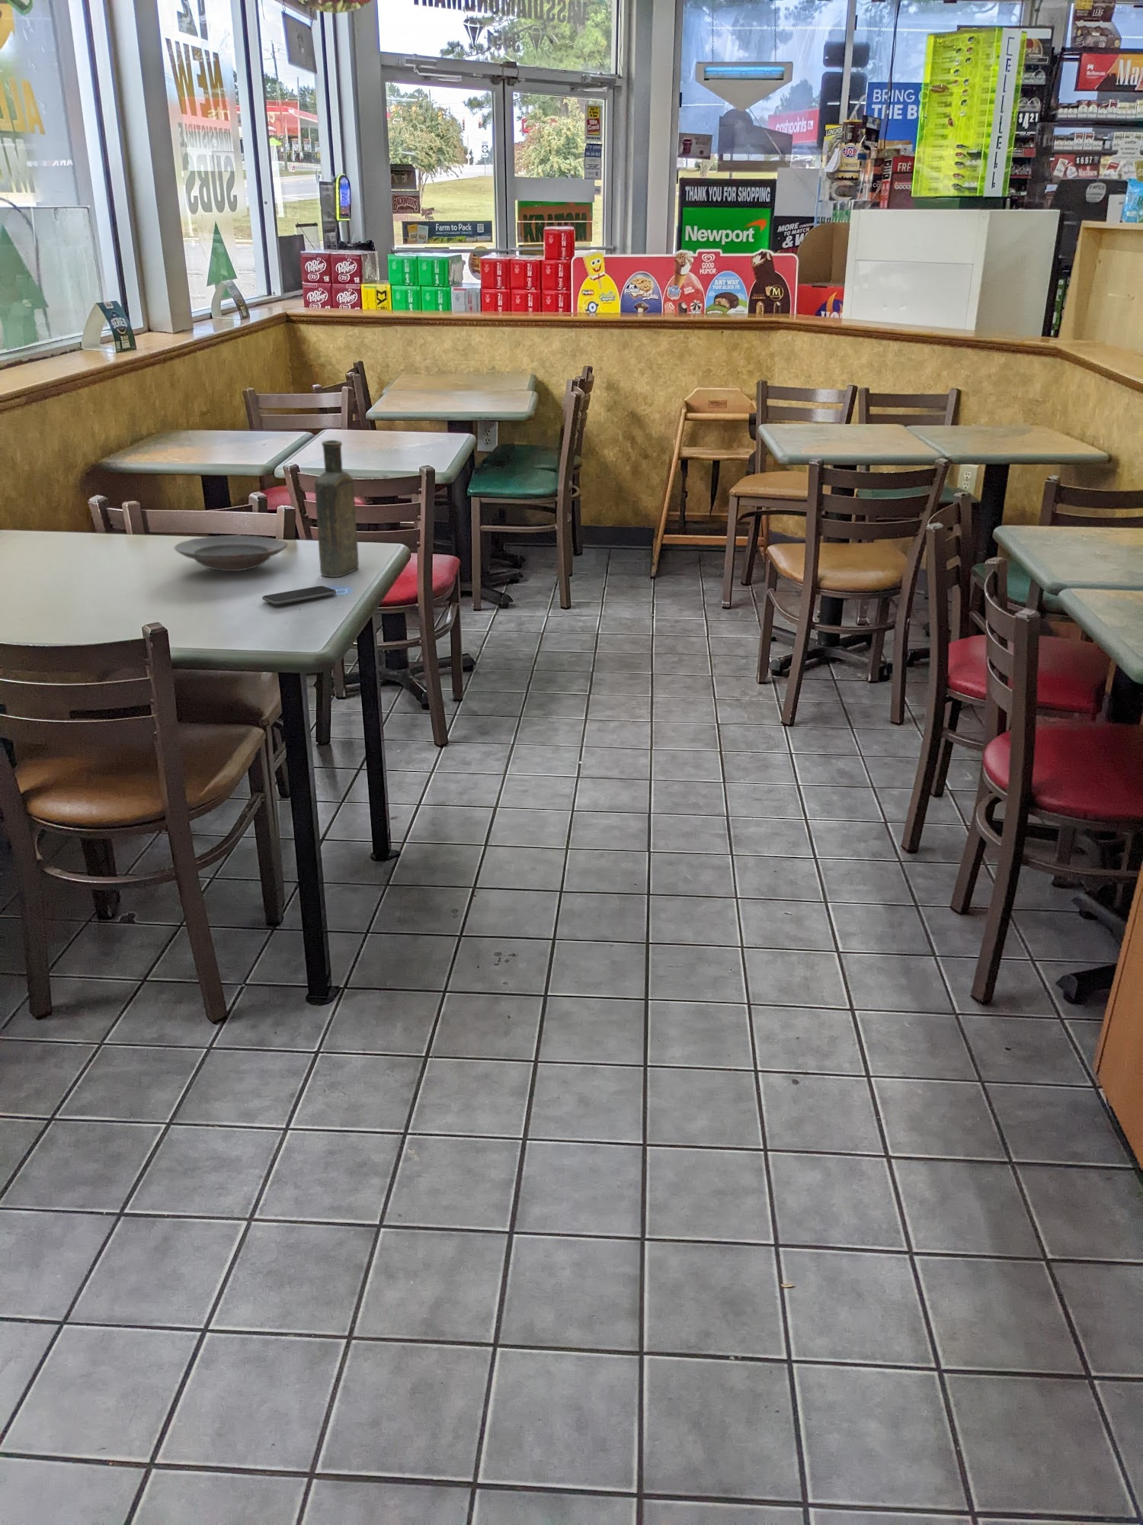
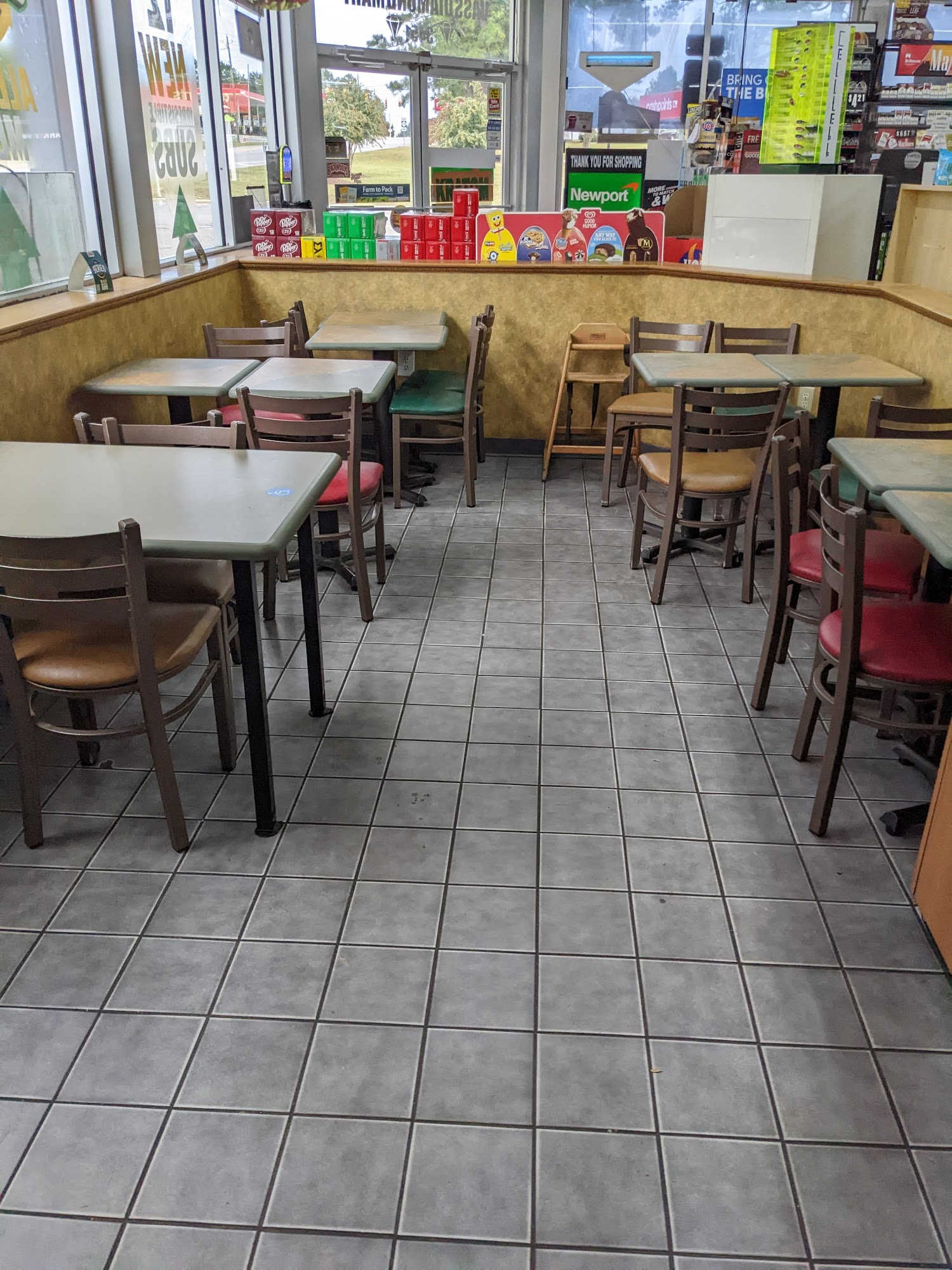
- smartphone [262,585,337,605]
- plate [174,534,289,572]
- bottle [313,439,360,578]
